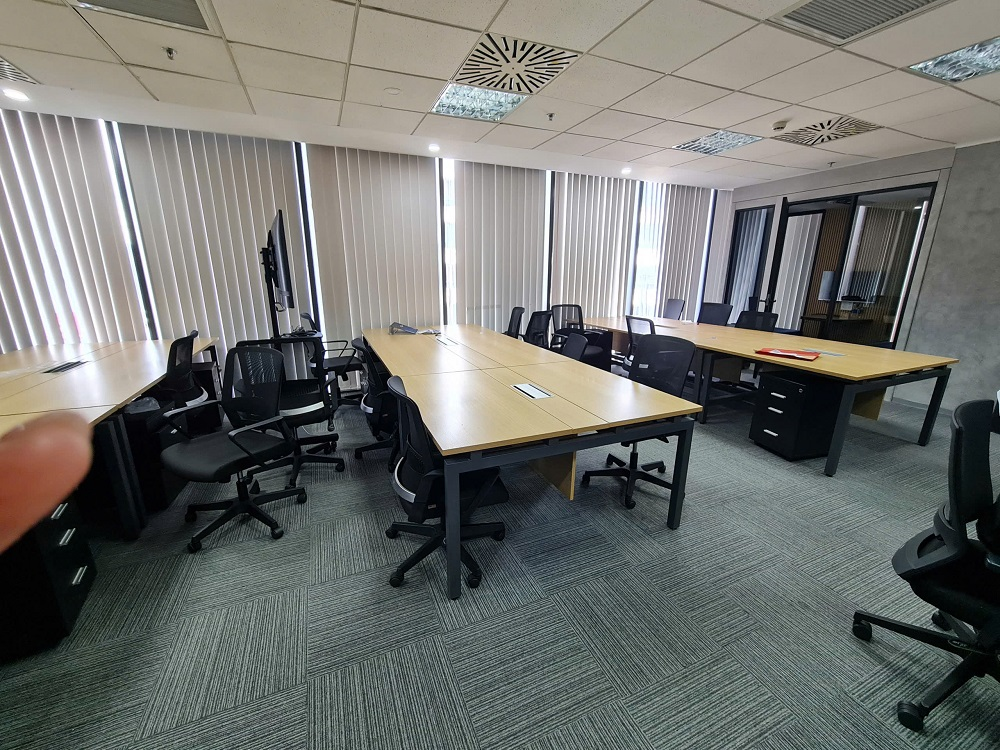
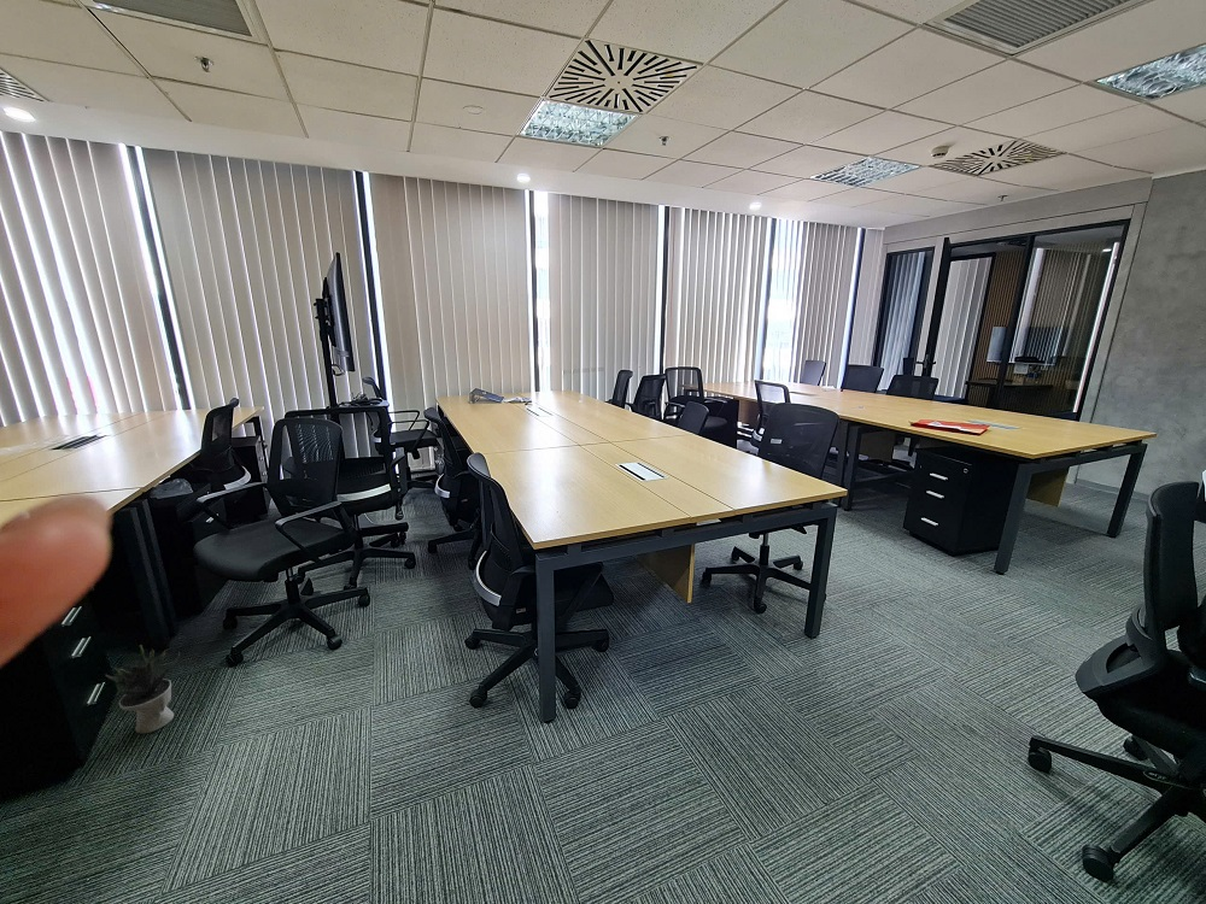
+ potted plant [104,644,181,735]
